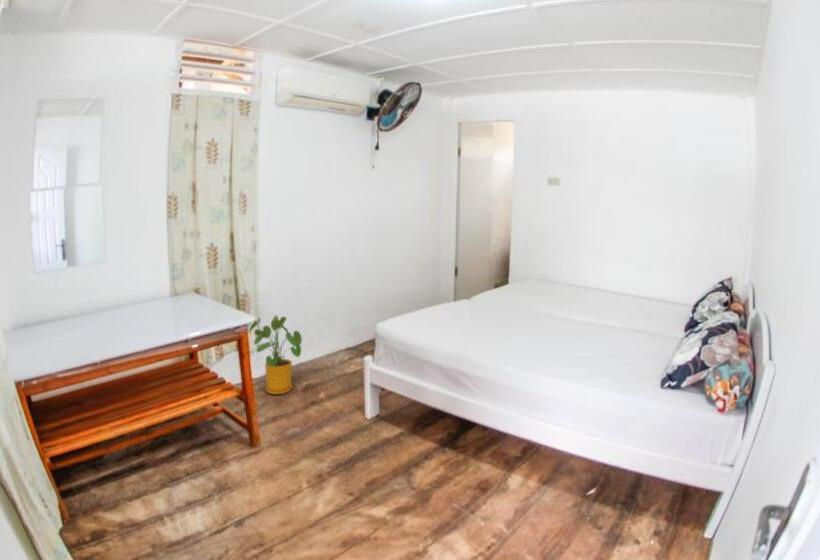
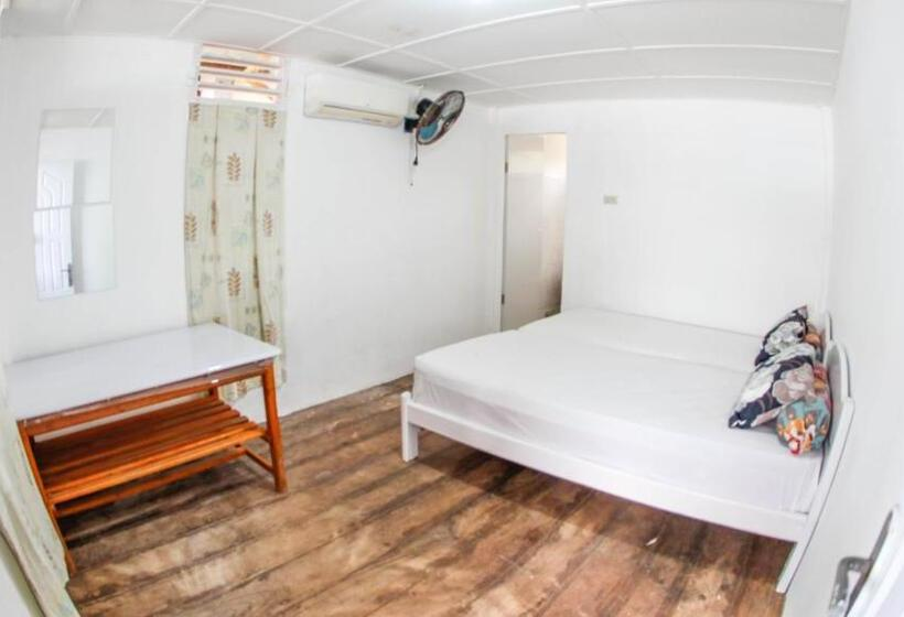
- house plant [248,314,304,395]
